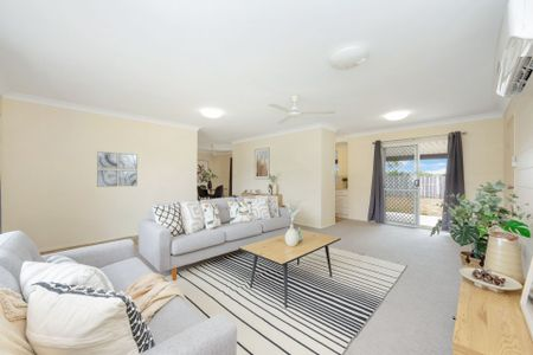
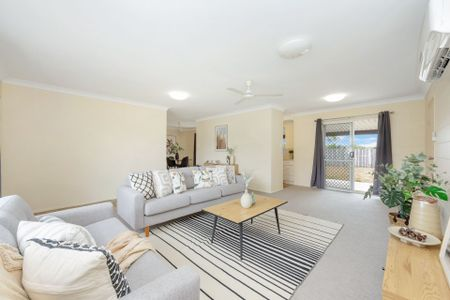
- wall art [96,150,139,188]
